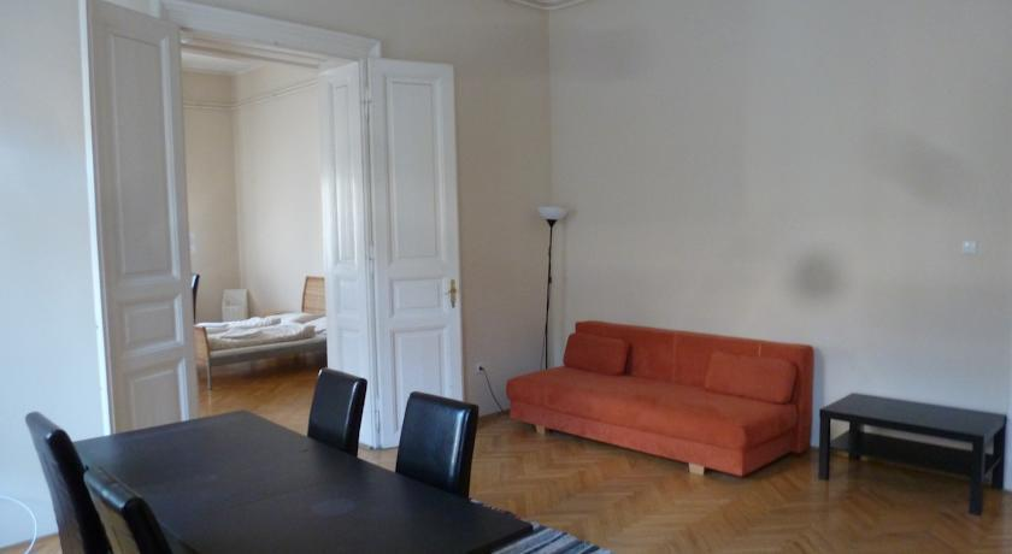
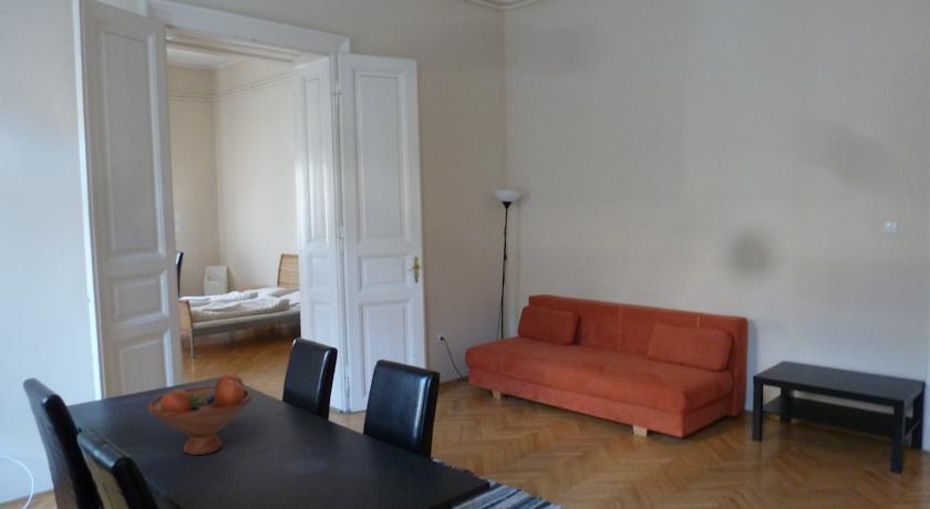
+ fruit bowl [146,373,254,456]
